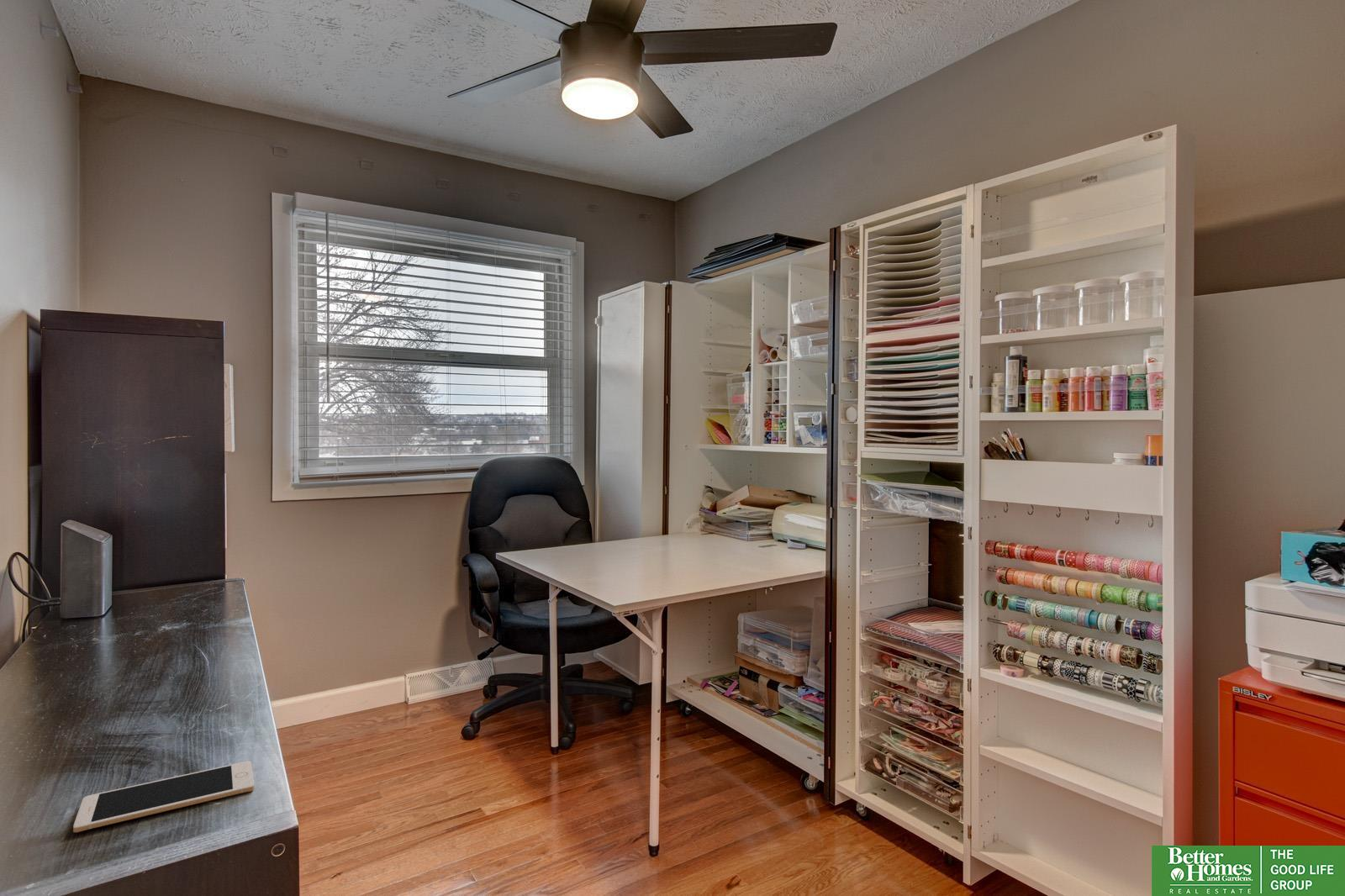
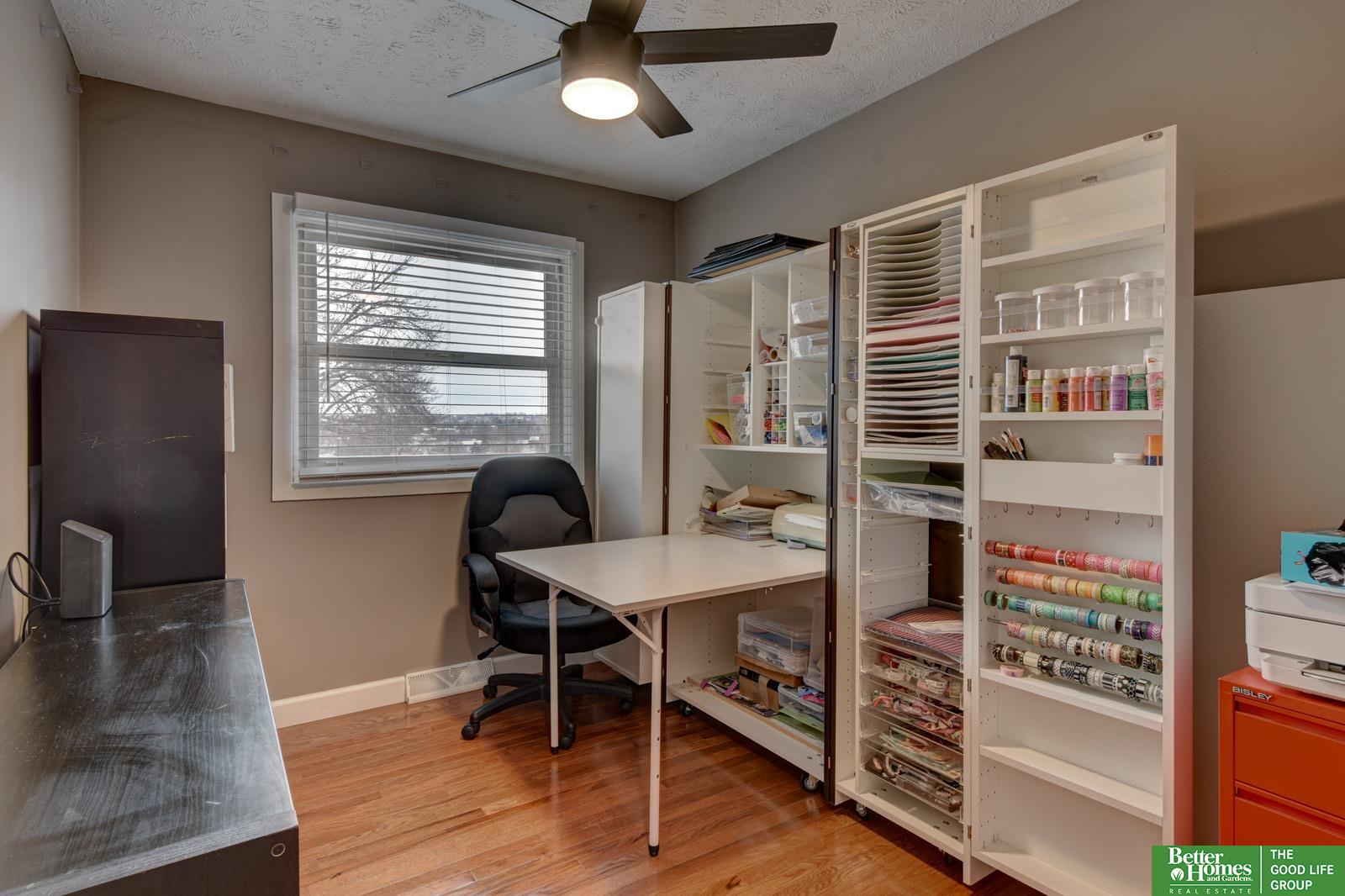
- cell phone [72,761,255,833]
